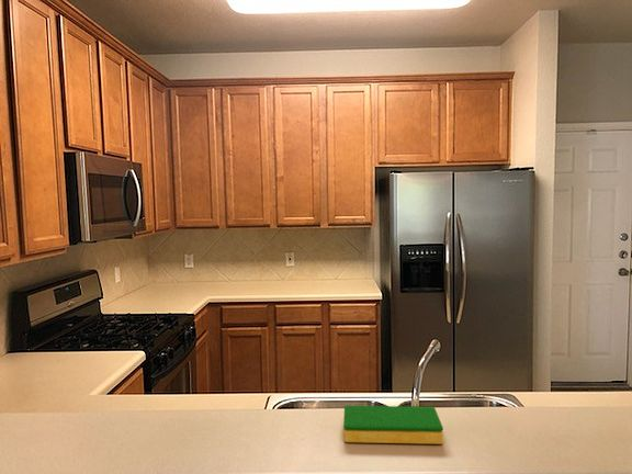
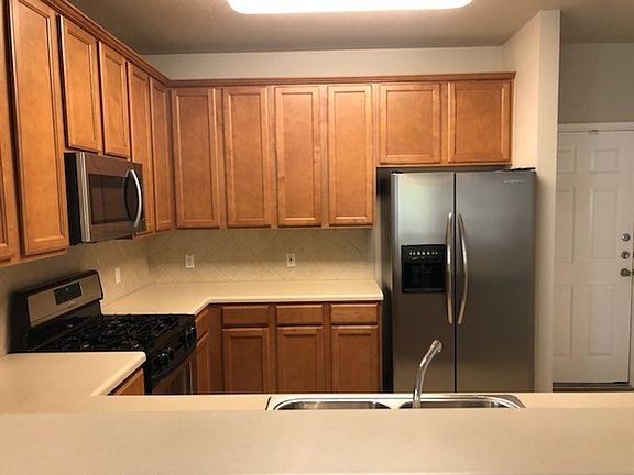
- dish sponge [342,405,444,445]
